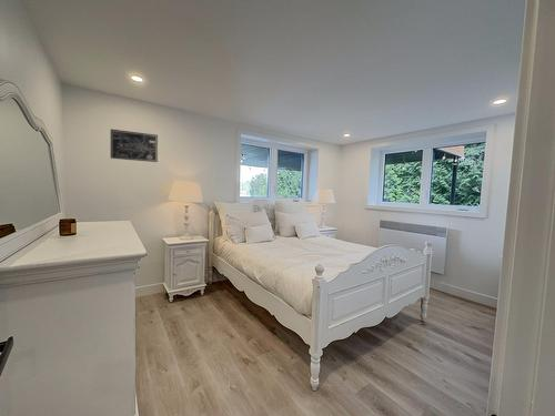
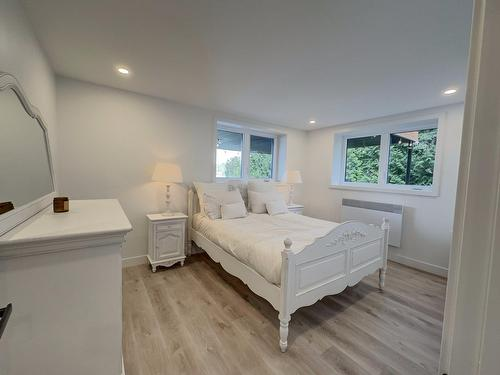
- wall art [110,128,159,163]
